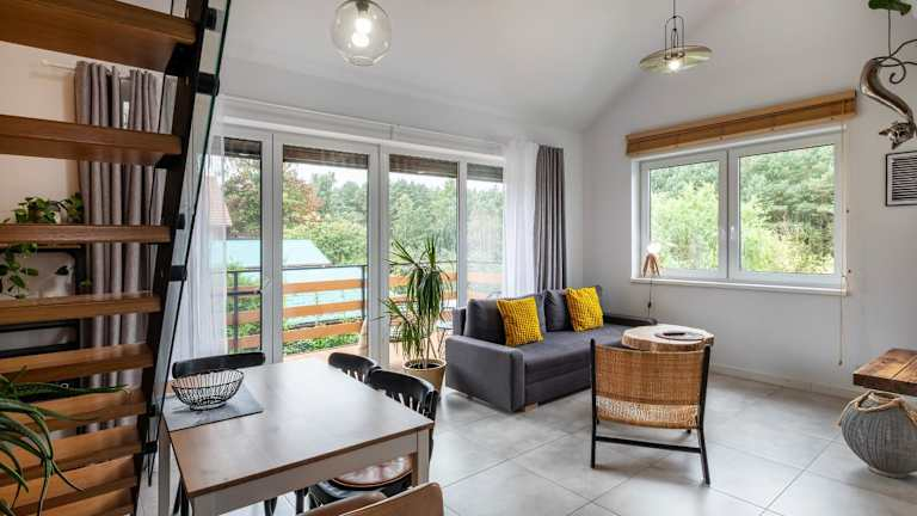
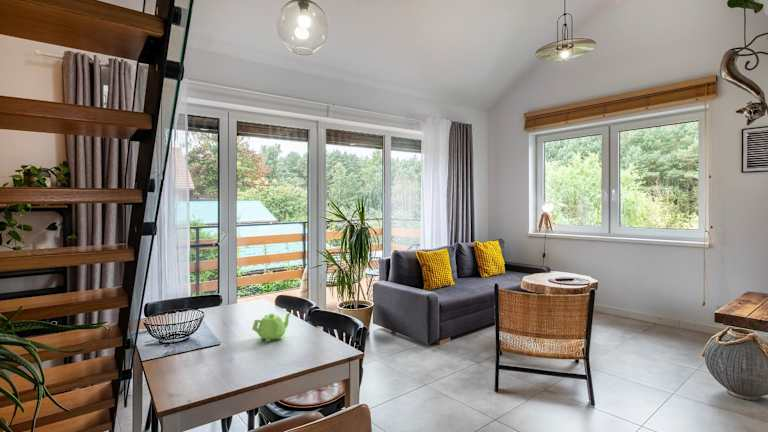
+ teapot [251,311,293,343]
